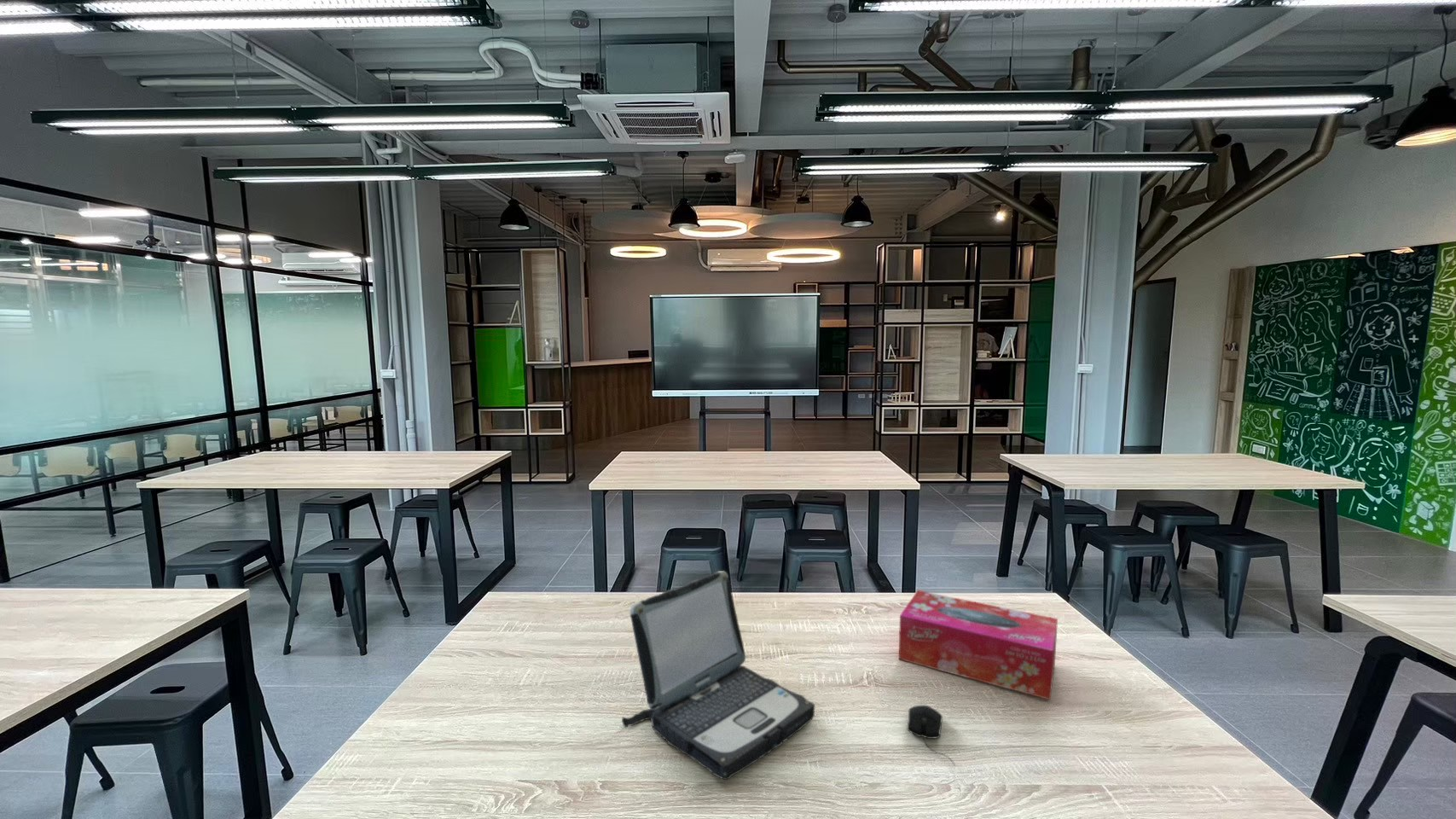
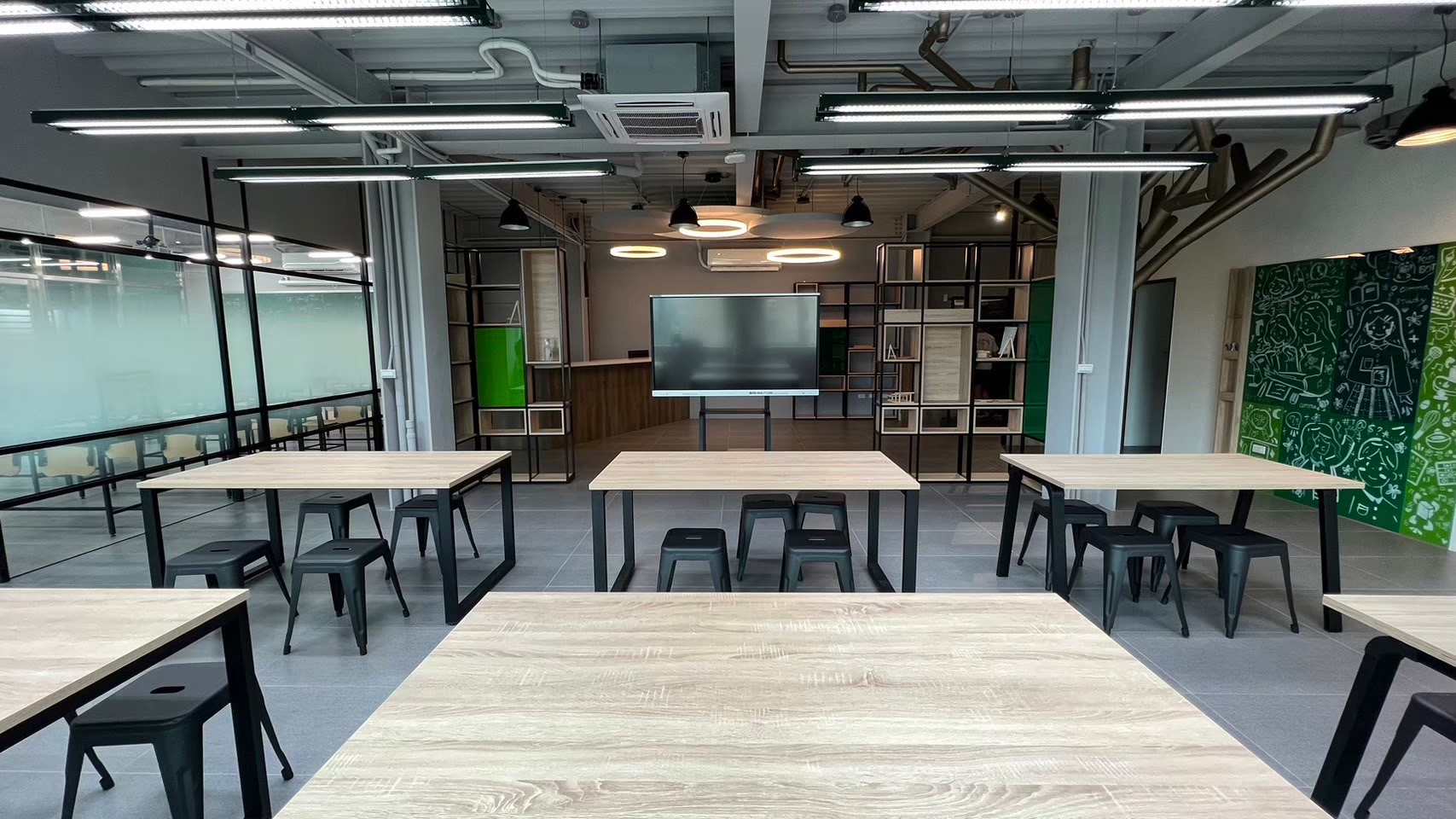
- computer mouse [907,704,956,768]
- tissue box [898,590,1059,700]
- laptop [621,570,815,781]
